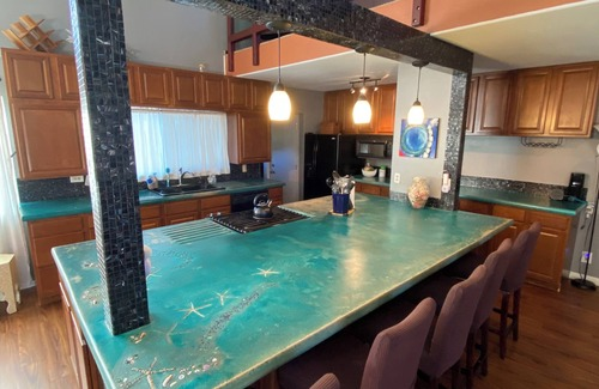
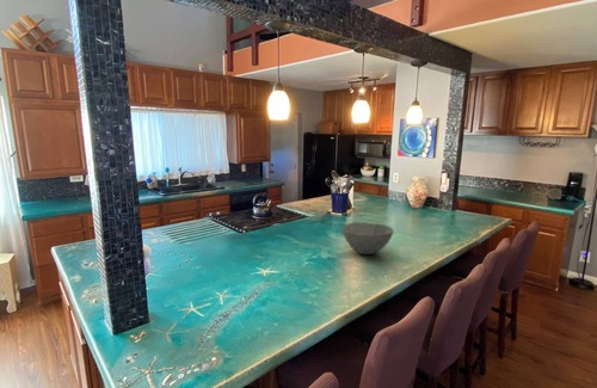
+ bowl [340,221,395,255]
